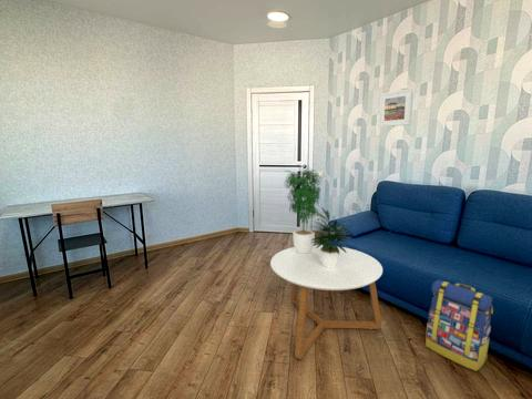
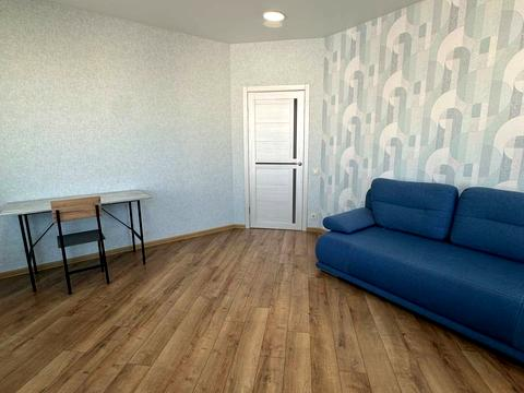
- backpack [424,279,494,372]
- potted plant [283,165,354,269]
- coffee table [269,244,383,360]
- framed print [378,88,413,127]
